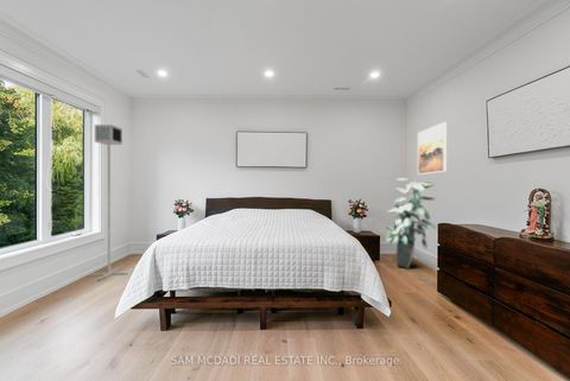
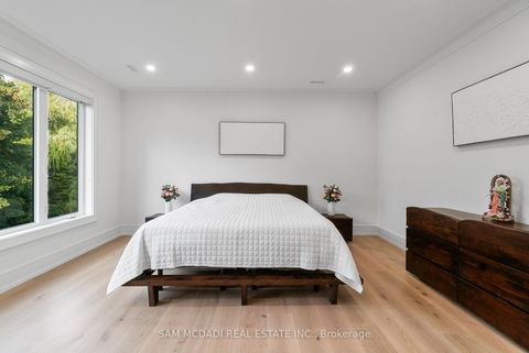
- indoor plant [384,177,437,269]
- floor lamp [89,123,129,281]
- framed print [417,121,448,176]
